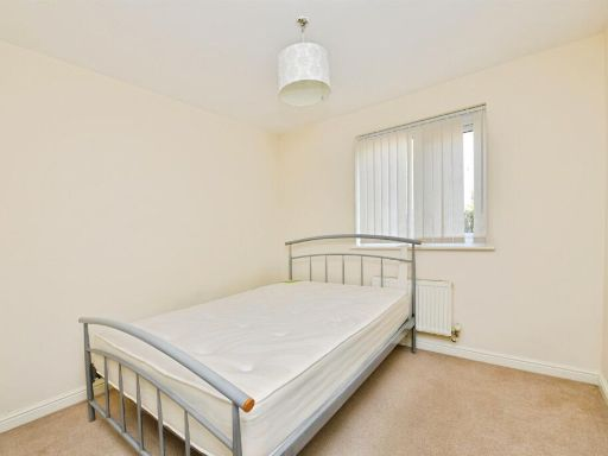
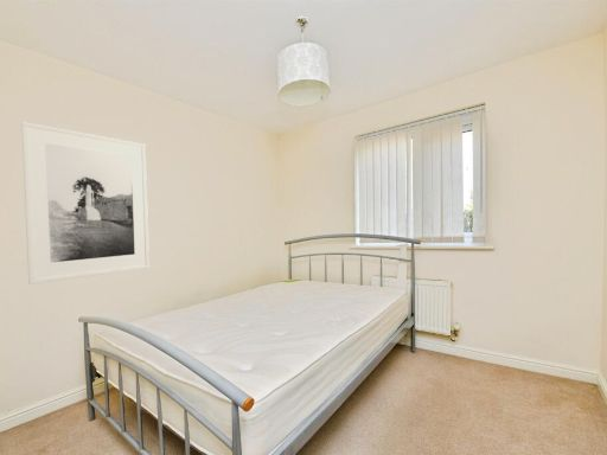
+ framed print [20,121,151,286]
